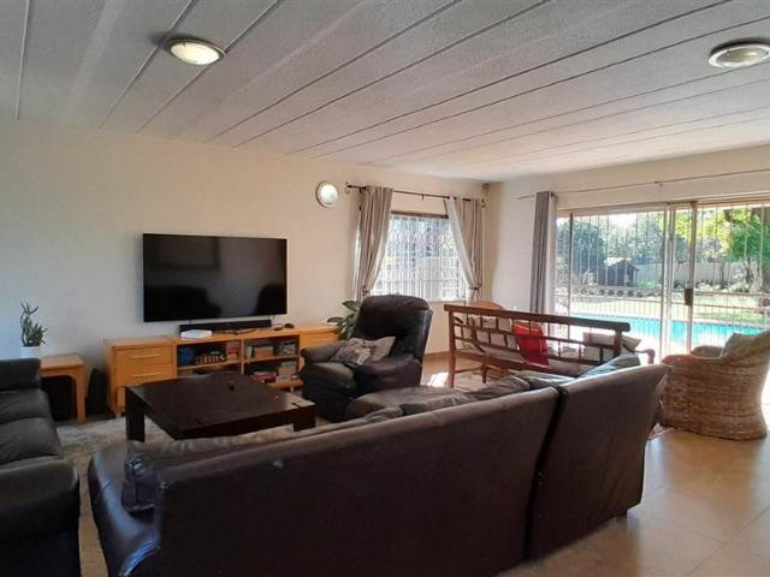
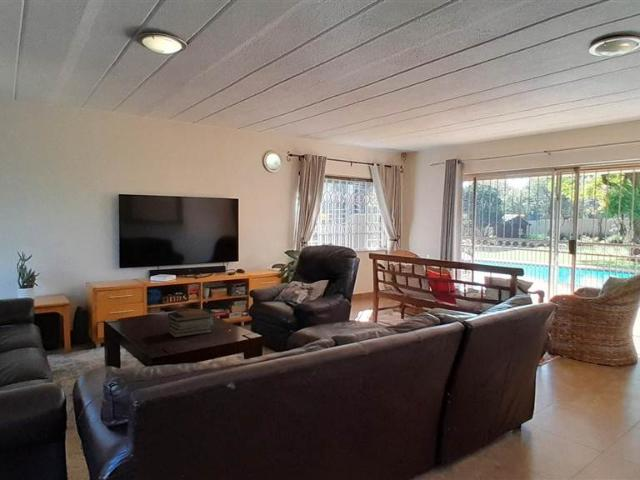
+ book stack [167,308,215,338]
